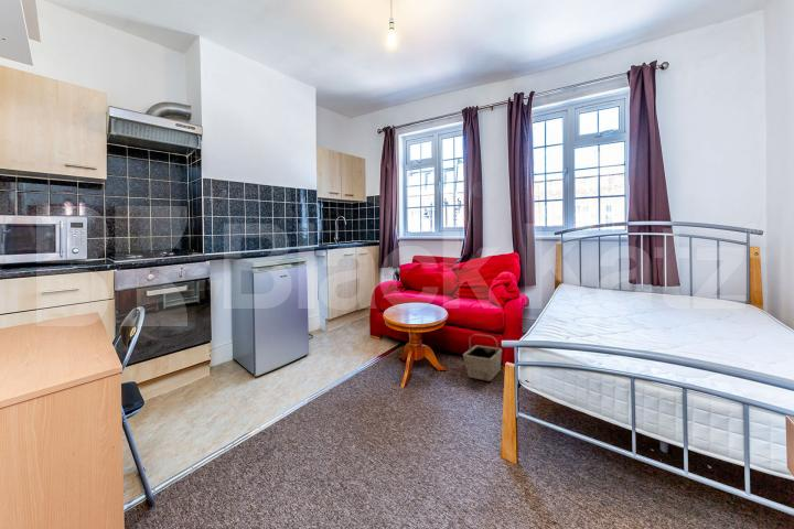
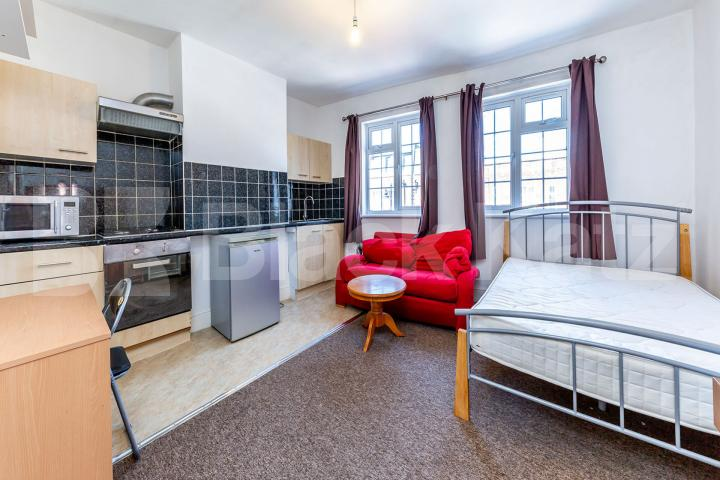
- basket [462,333,503,382]
